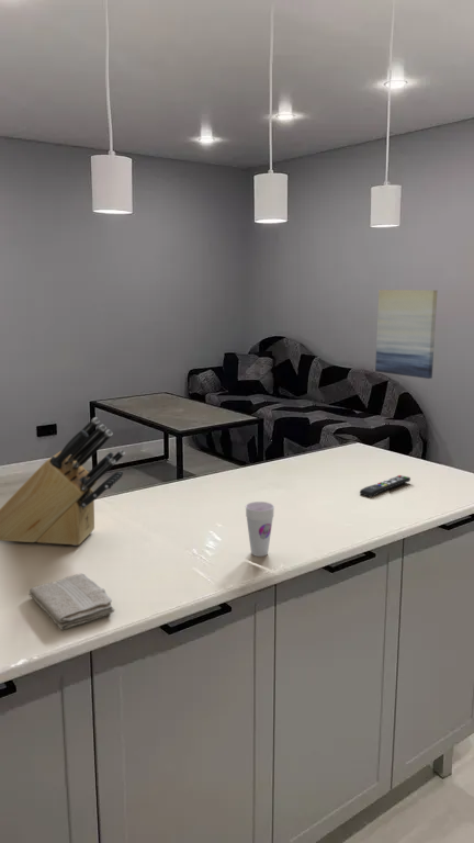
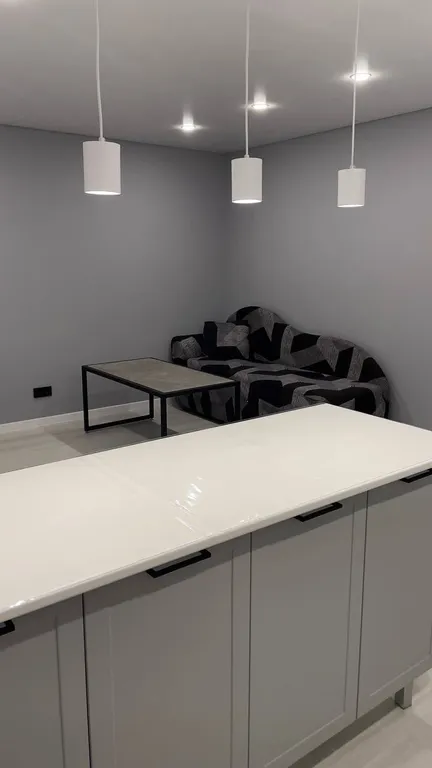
- wall art [374,289,439,380]
- knife block [0,416,126,547]
- cup [245,501,275,558]
- remote control [359,474,411,498]
- washcloth [27,573,115,631]
